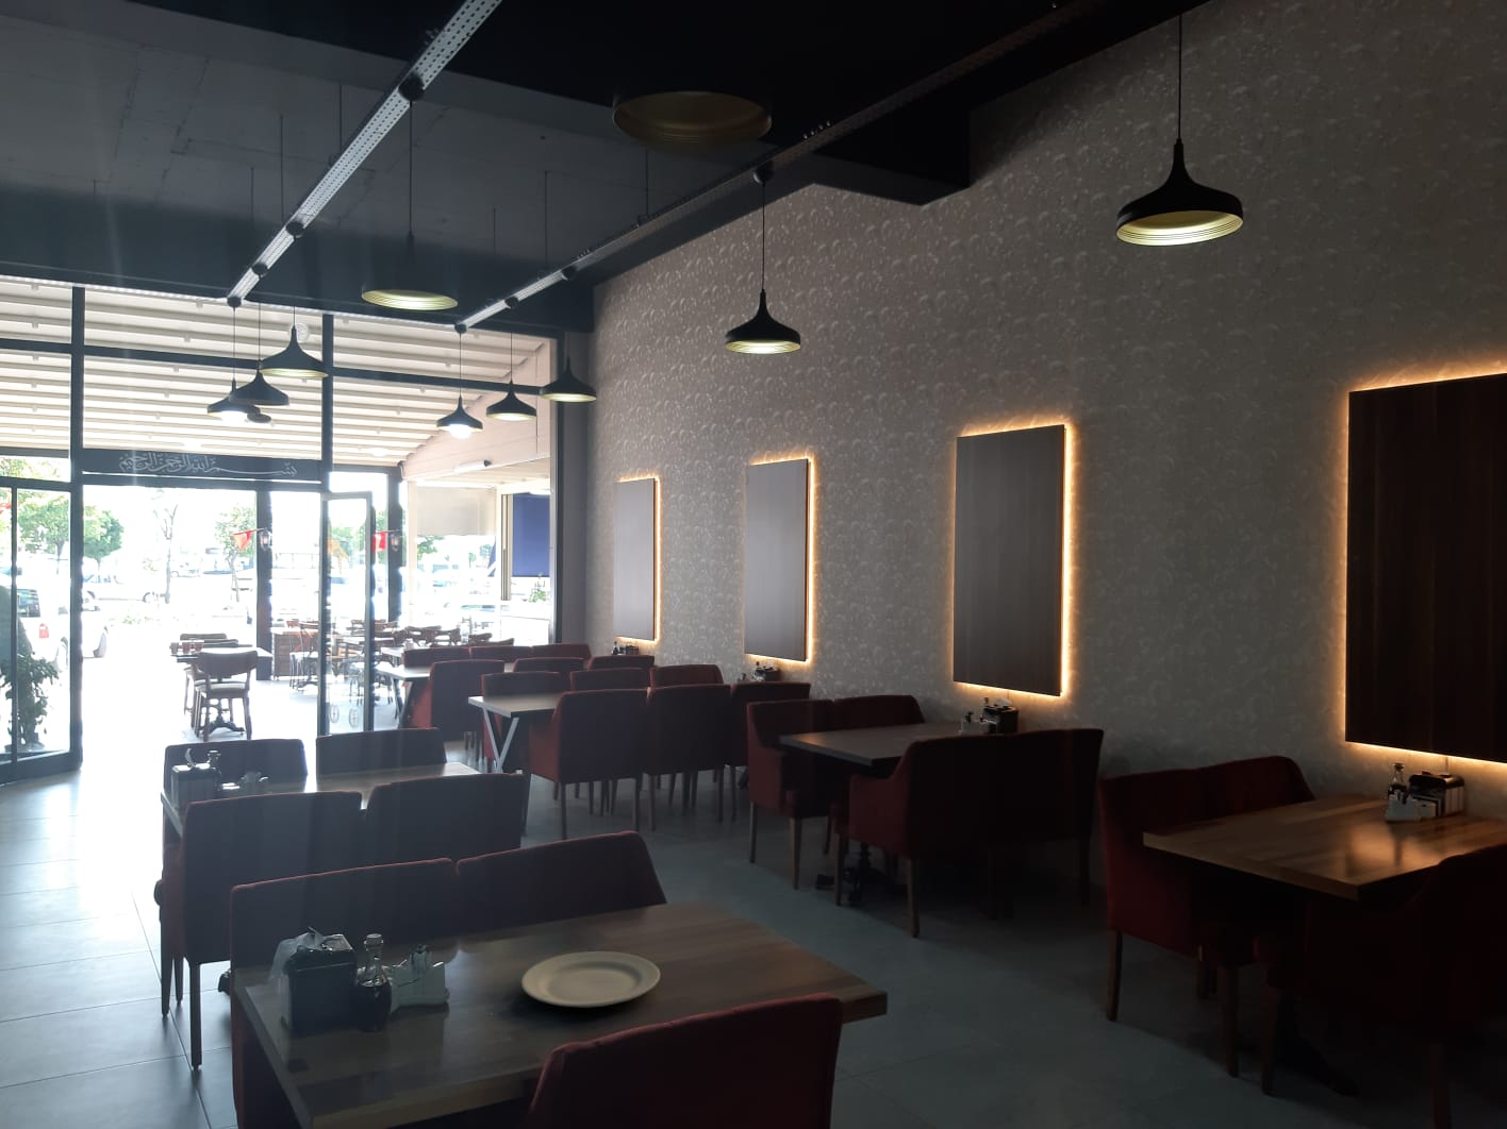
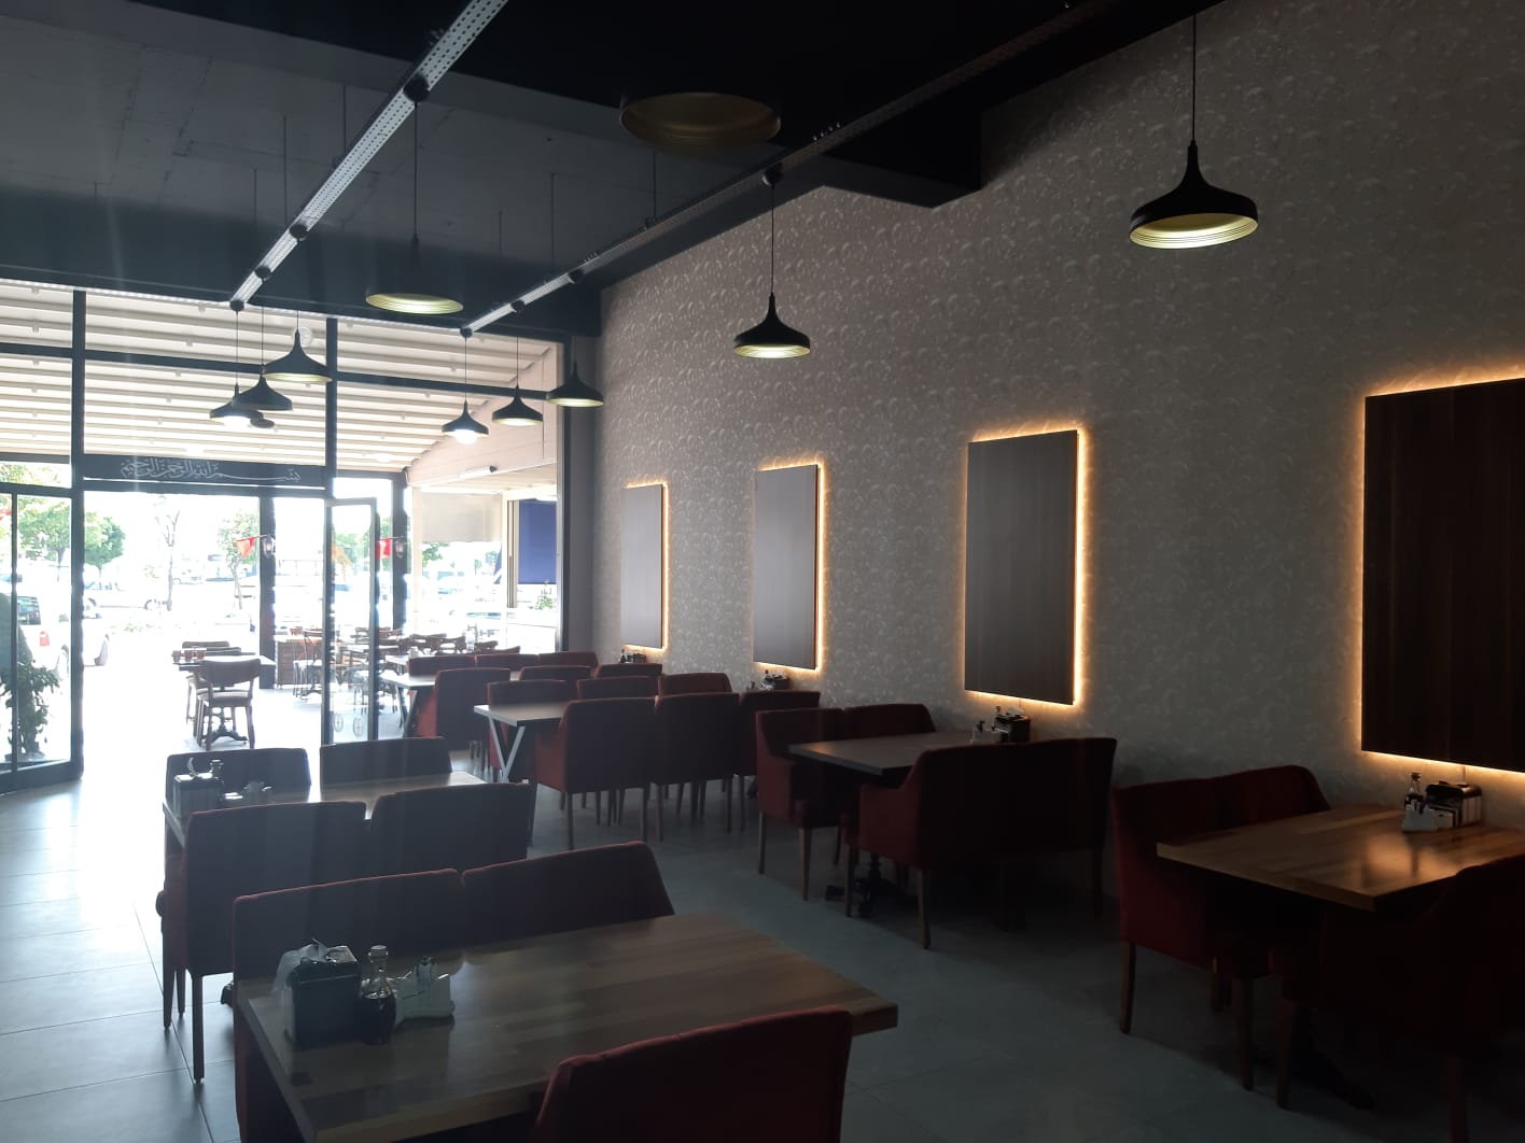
- chinaware [521,950,661,1009]
